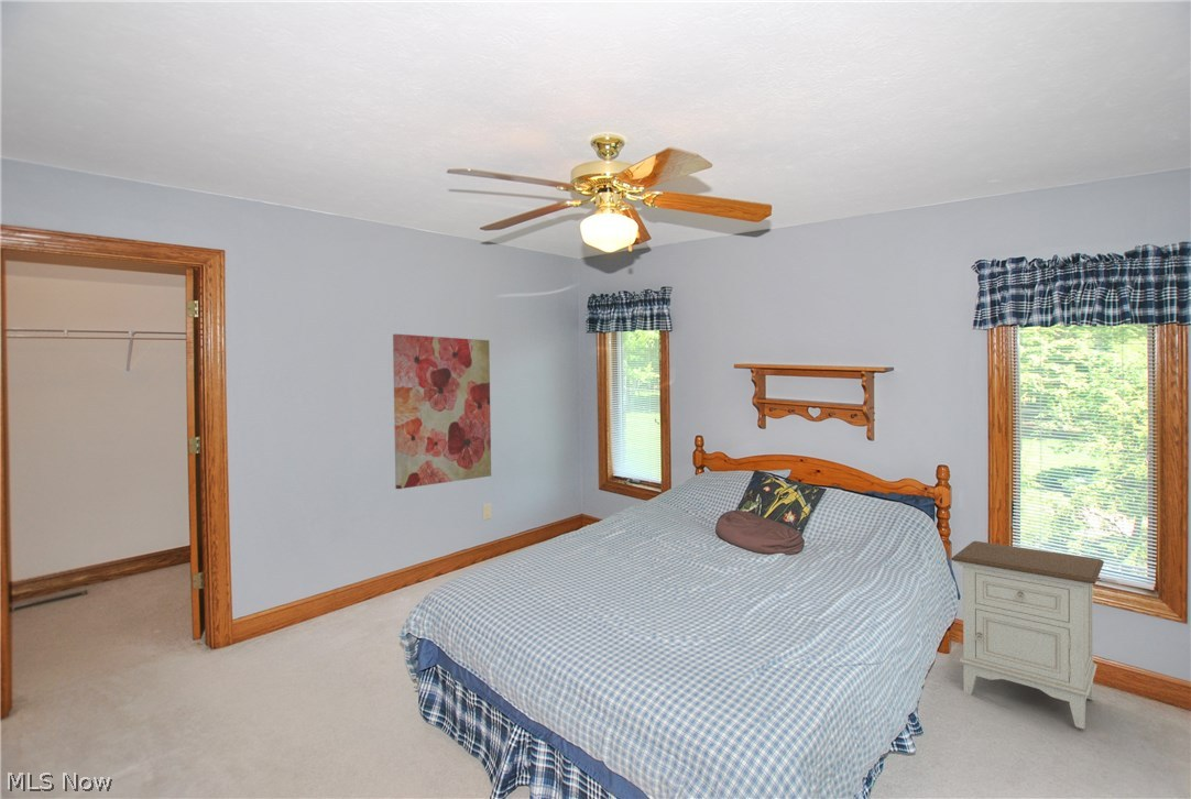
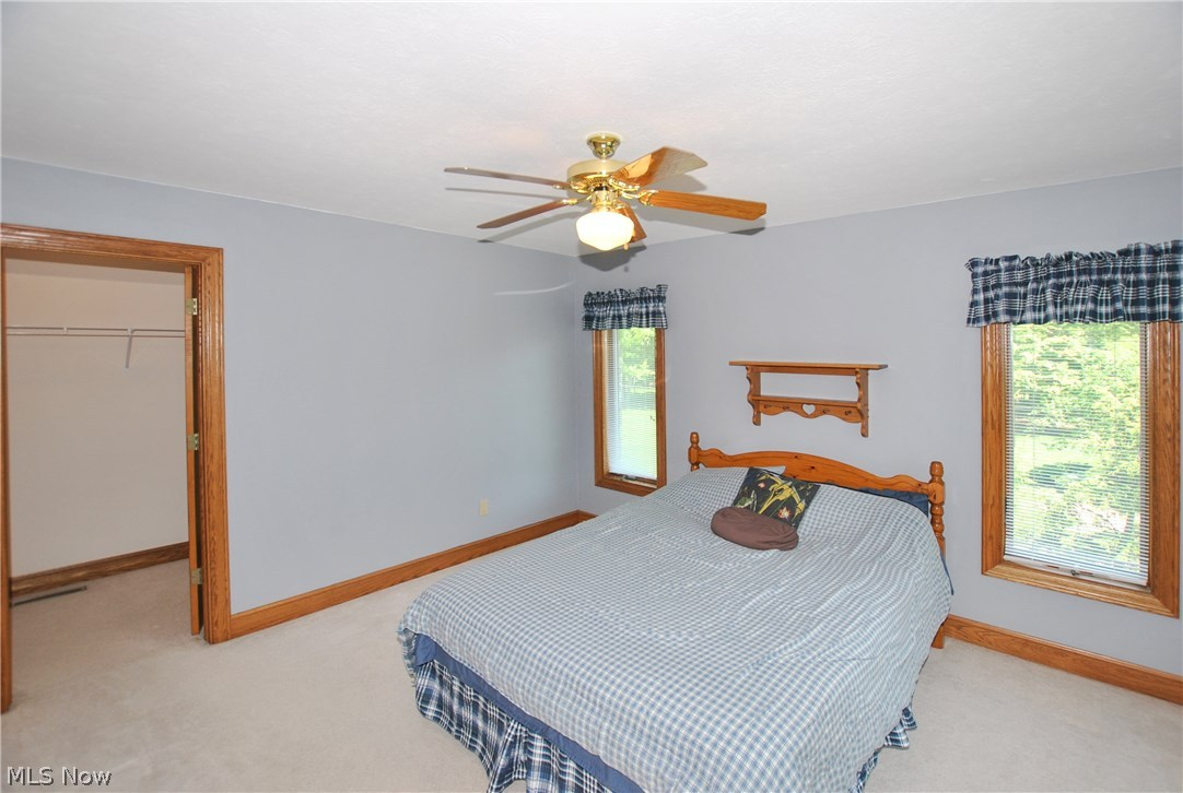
- wall art [392,332,492,490]
- nightstand [950,540,1105,731]
